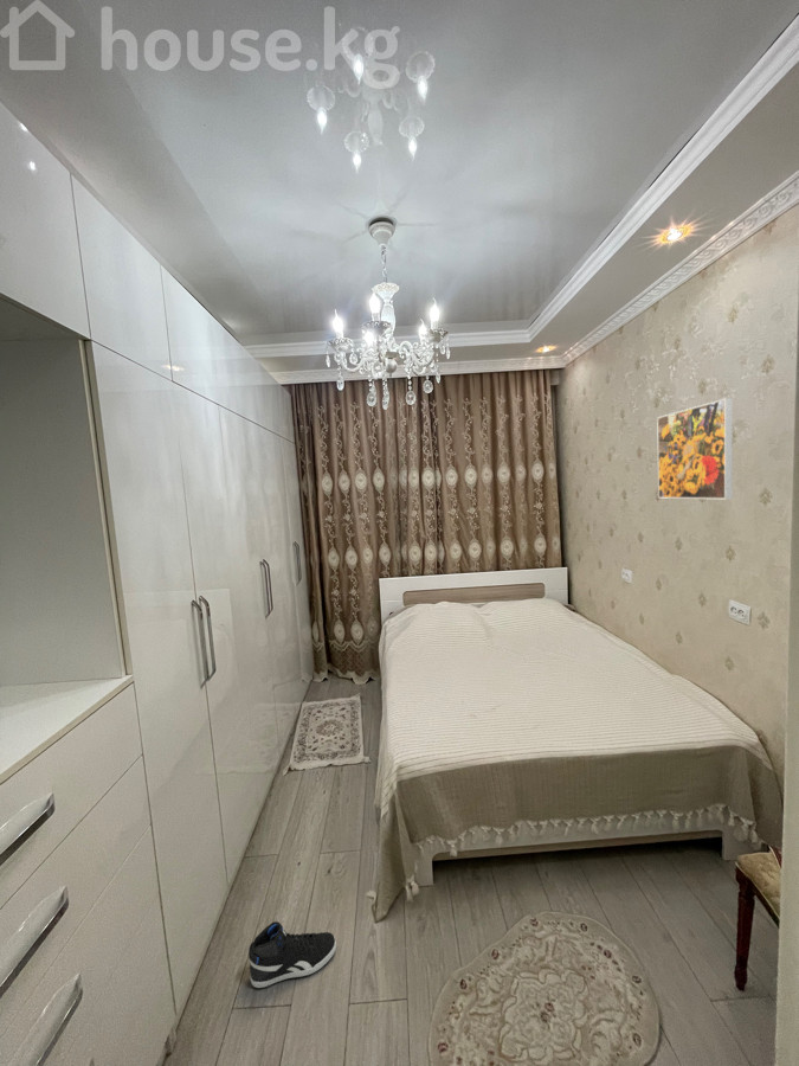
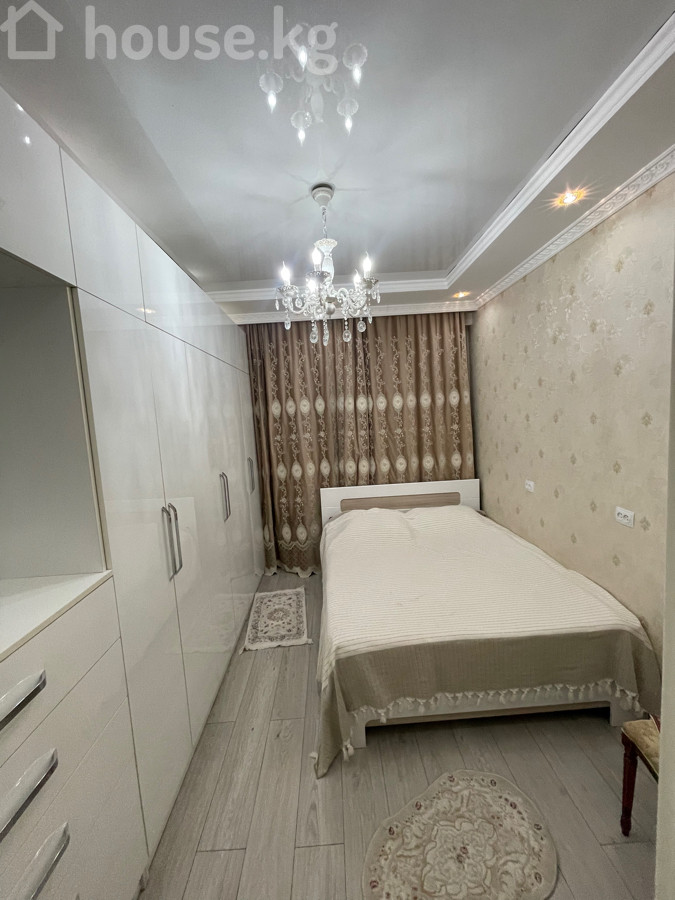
- sneaker [247,920,337,989]
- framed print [656,397,734,500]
